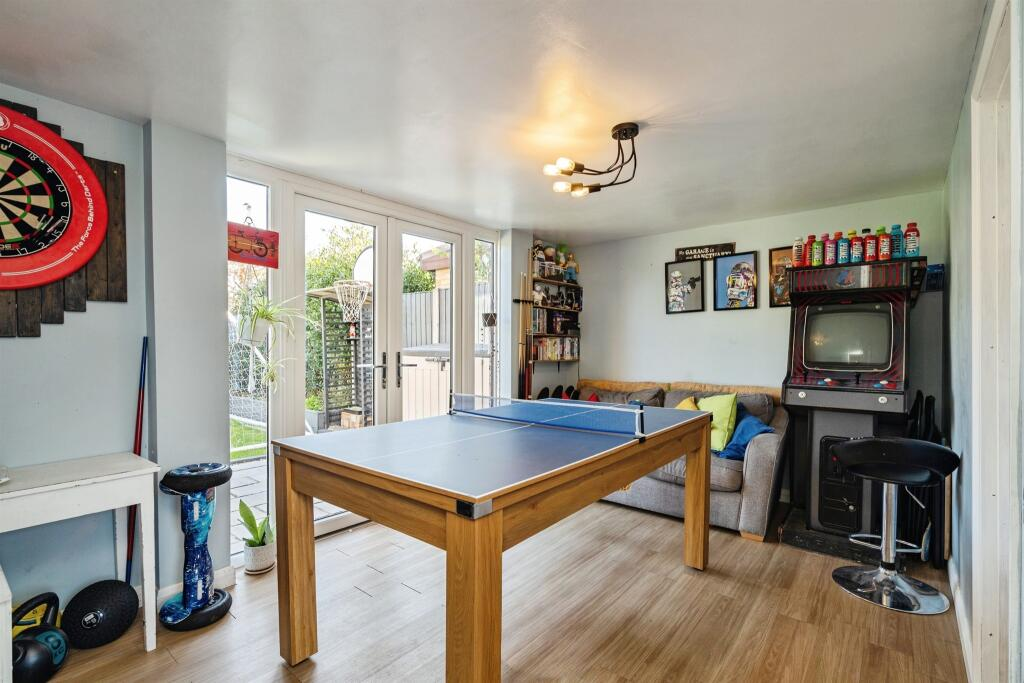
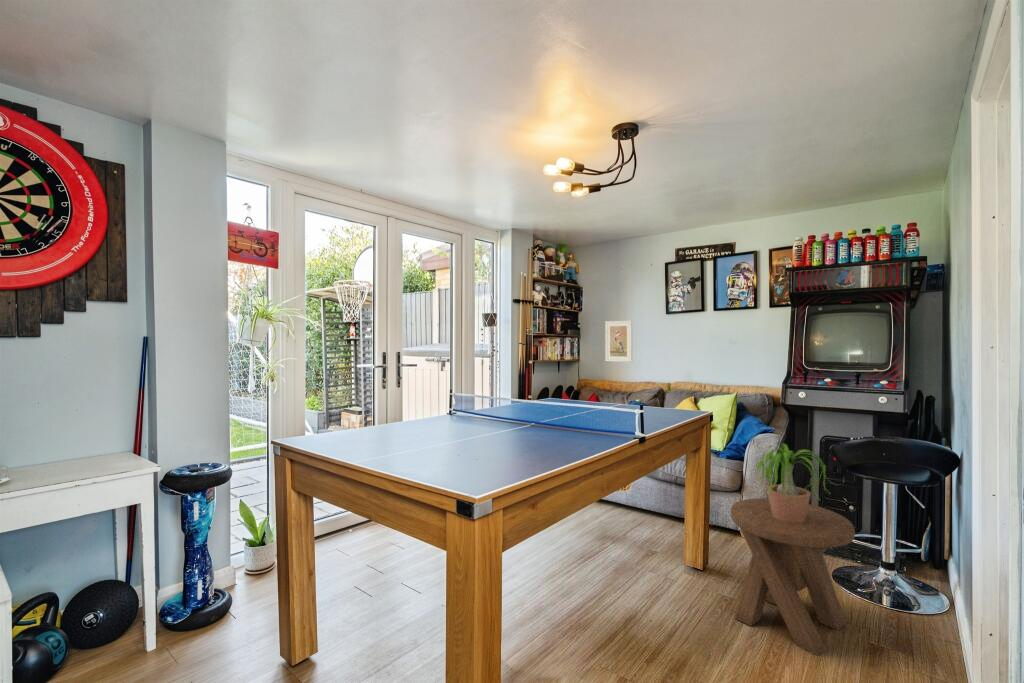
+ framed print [604,320,633,363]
+ music stool [730,497,856,657]
+ potted plant [753,443,842,523]
